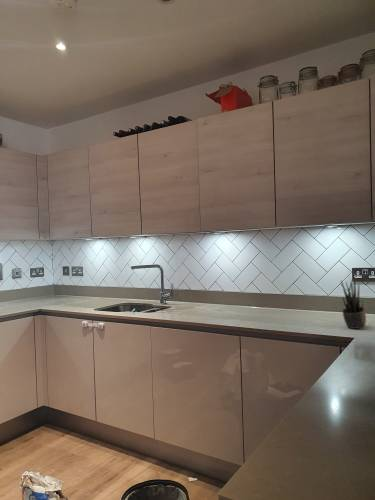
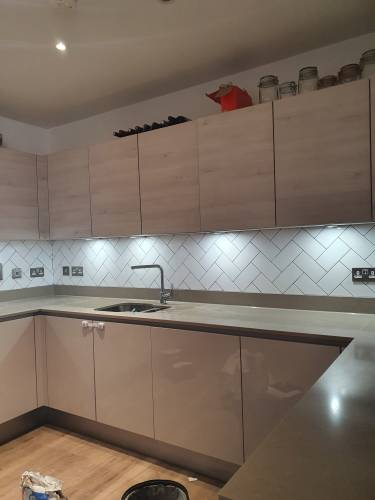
- potted plant [340,275,367,330]
